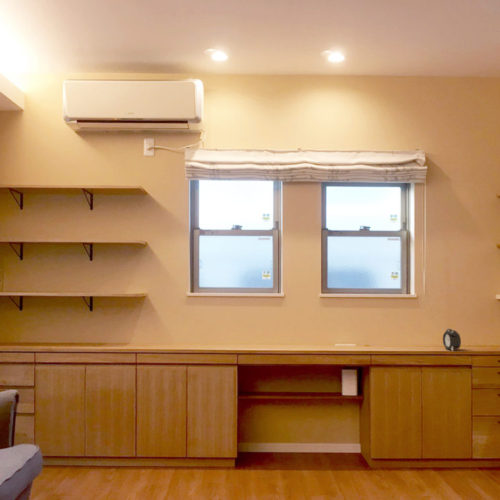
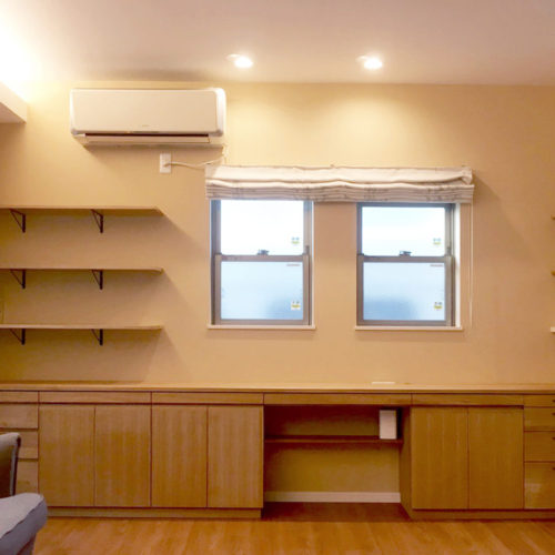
- alarm clock [442,328,462,352]
